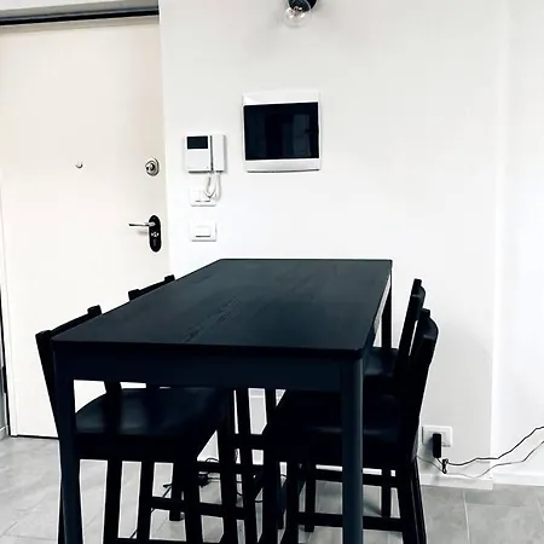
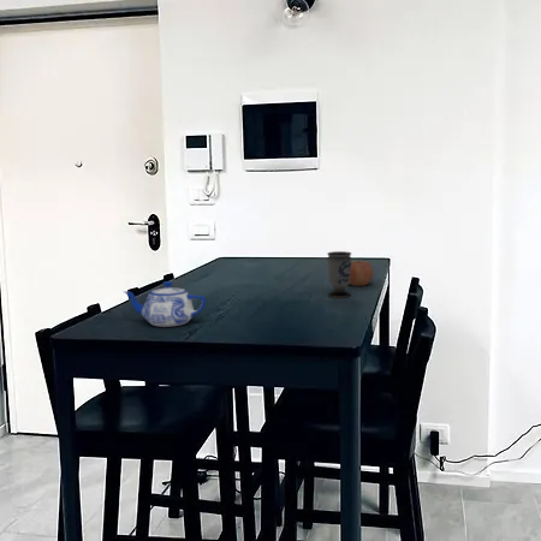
+ teapot [123,280,207,328]
+ cup [326,250,353,298]
+ apple [349,257,375,287]
